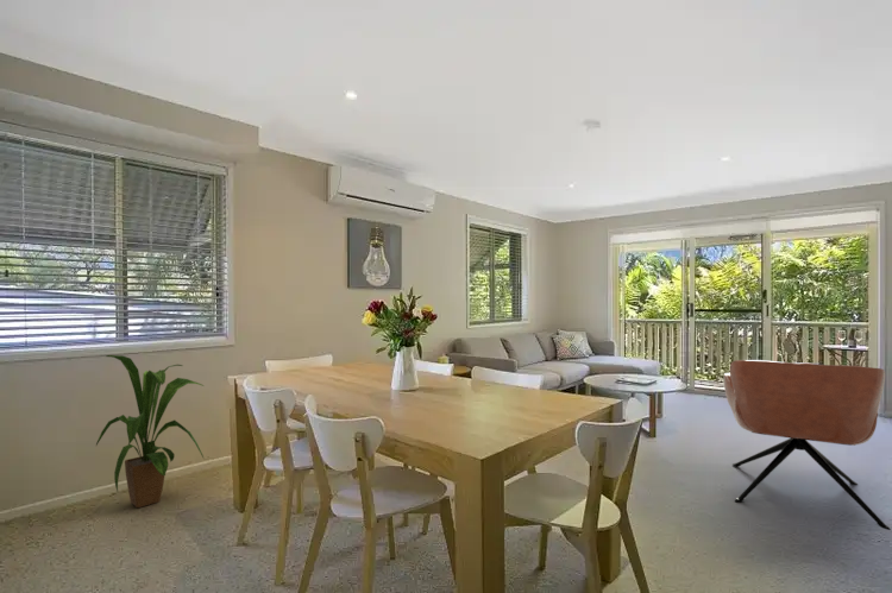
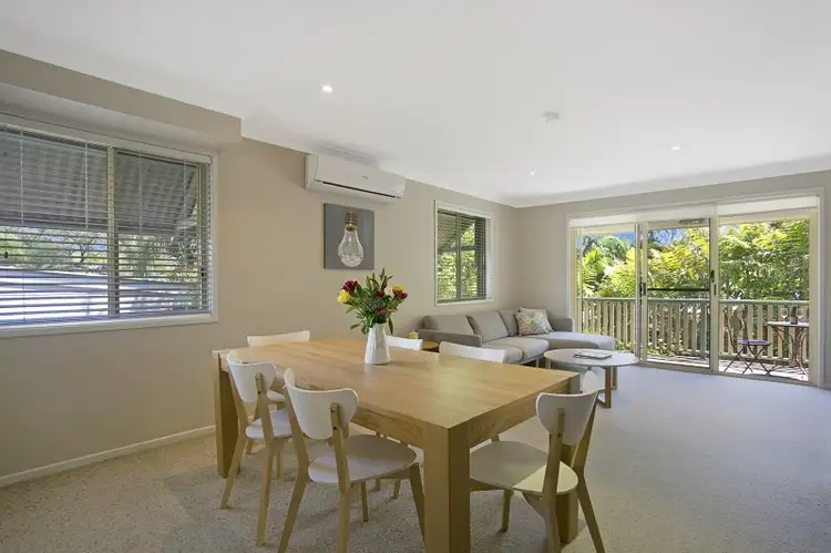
- house plant [95,354,206,509]
- armchair [723,359,892,531]
